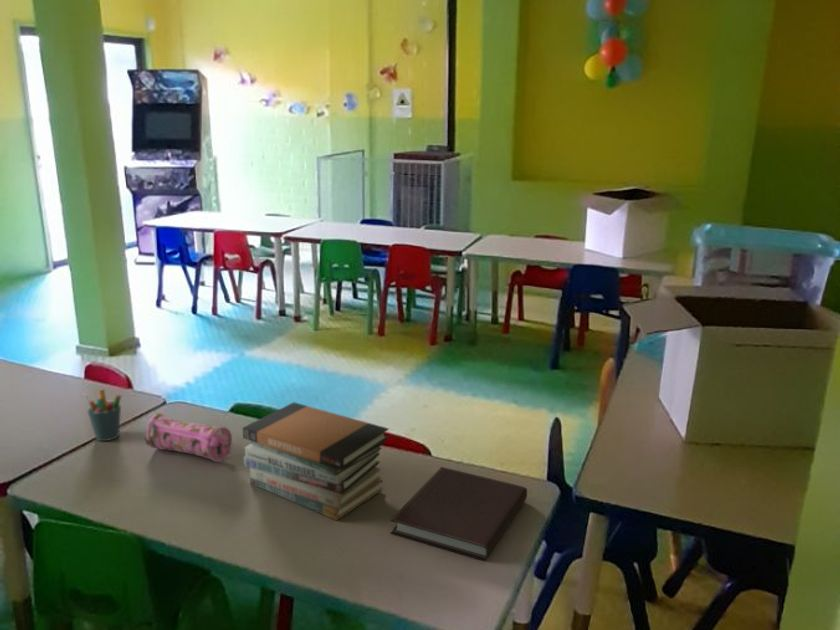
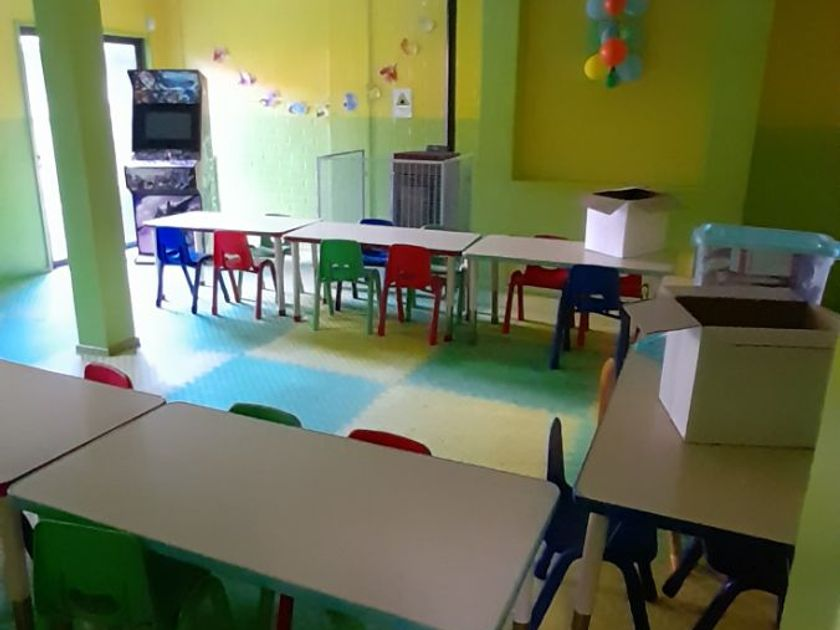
- book stack [242,401,390,522]
- pencil case [143,412,233,463]
- pen holder [82,388,122,442]
- notebook [389,466,528,561]
